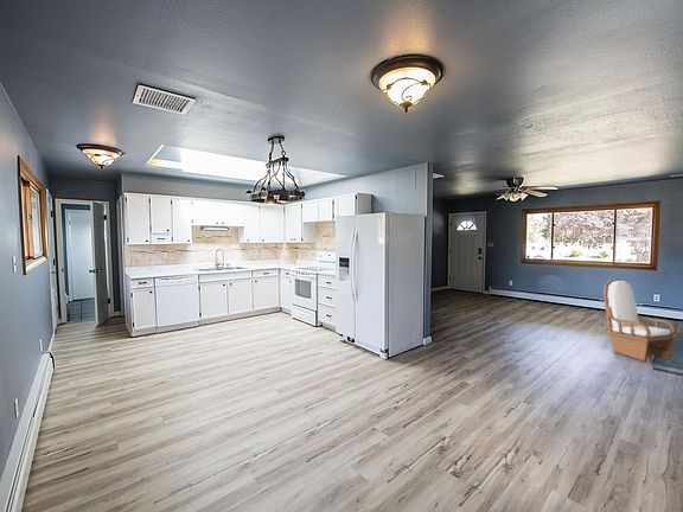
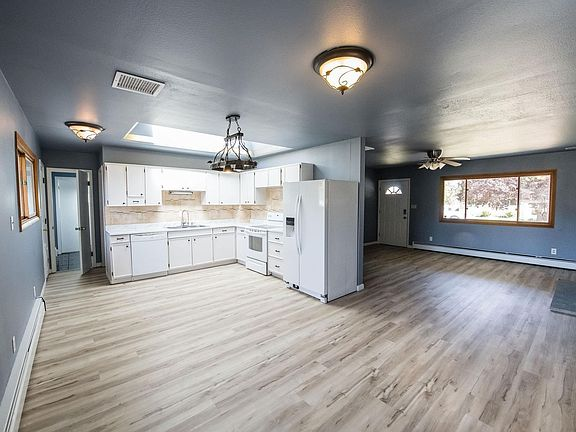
- armchair [602,277,679,364]
